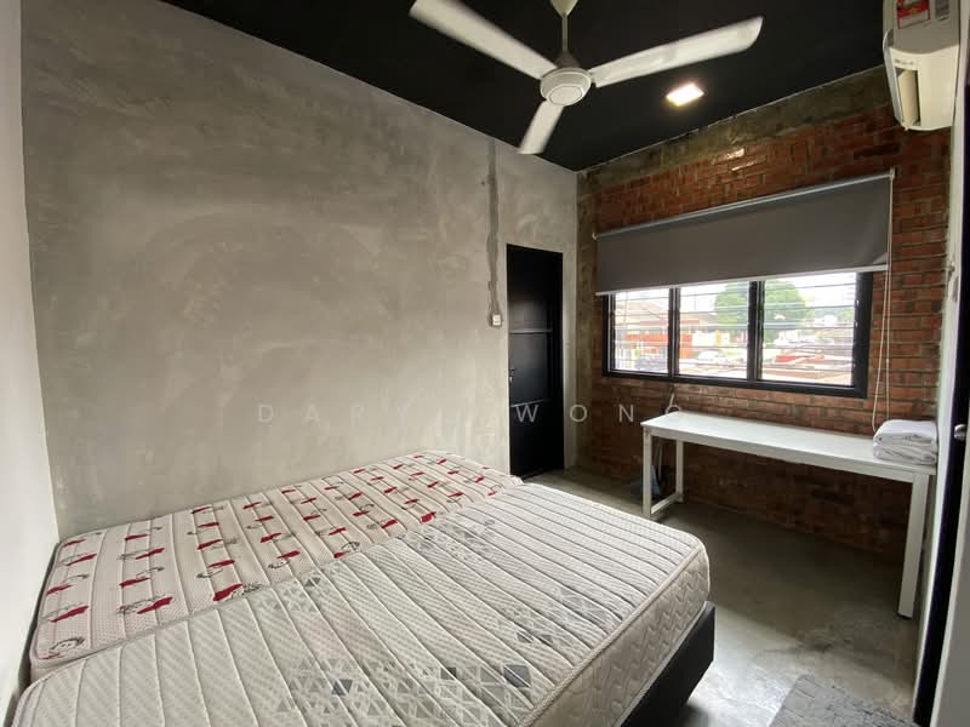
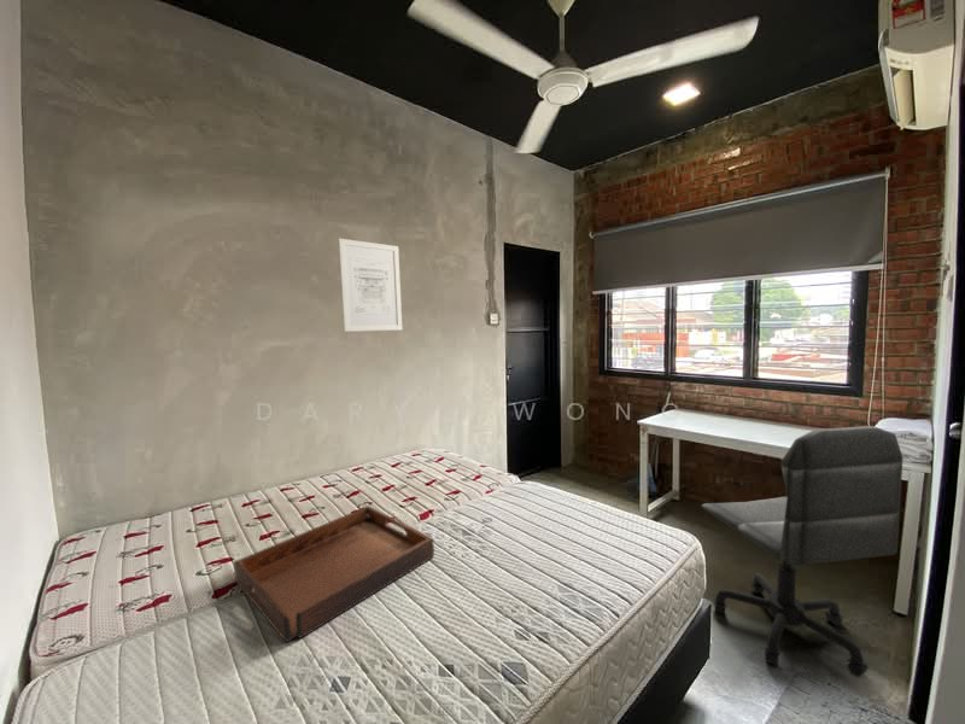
+ serving tray [233,504,435,643]
+ wall art [338,238,403,333]
+ office chair [700,425,903,678]
